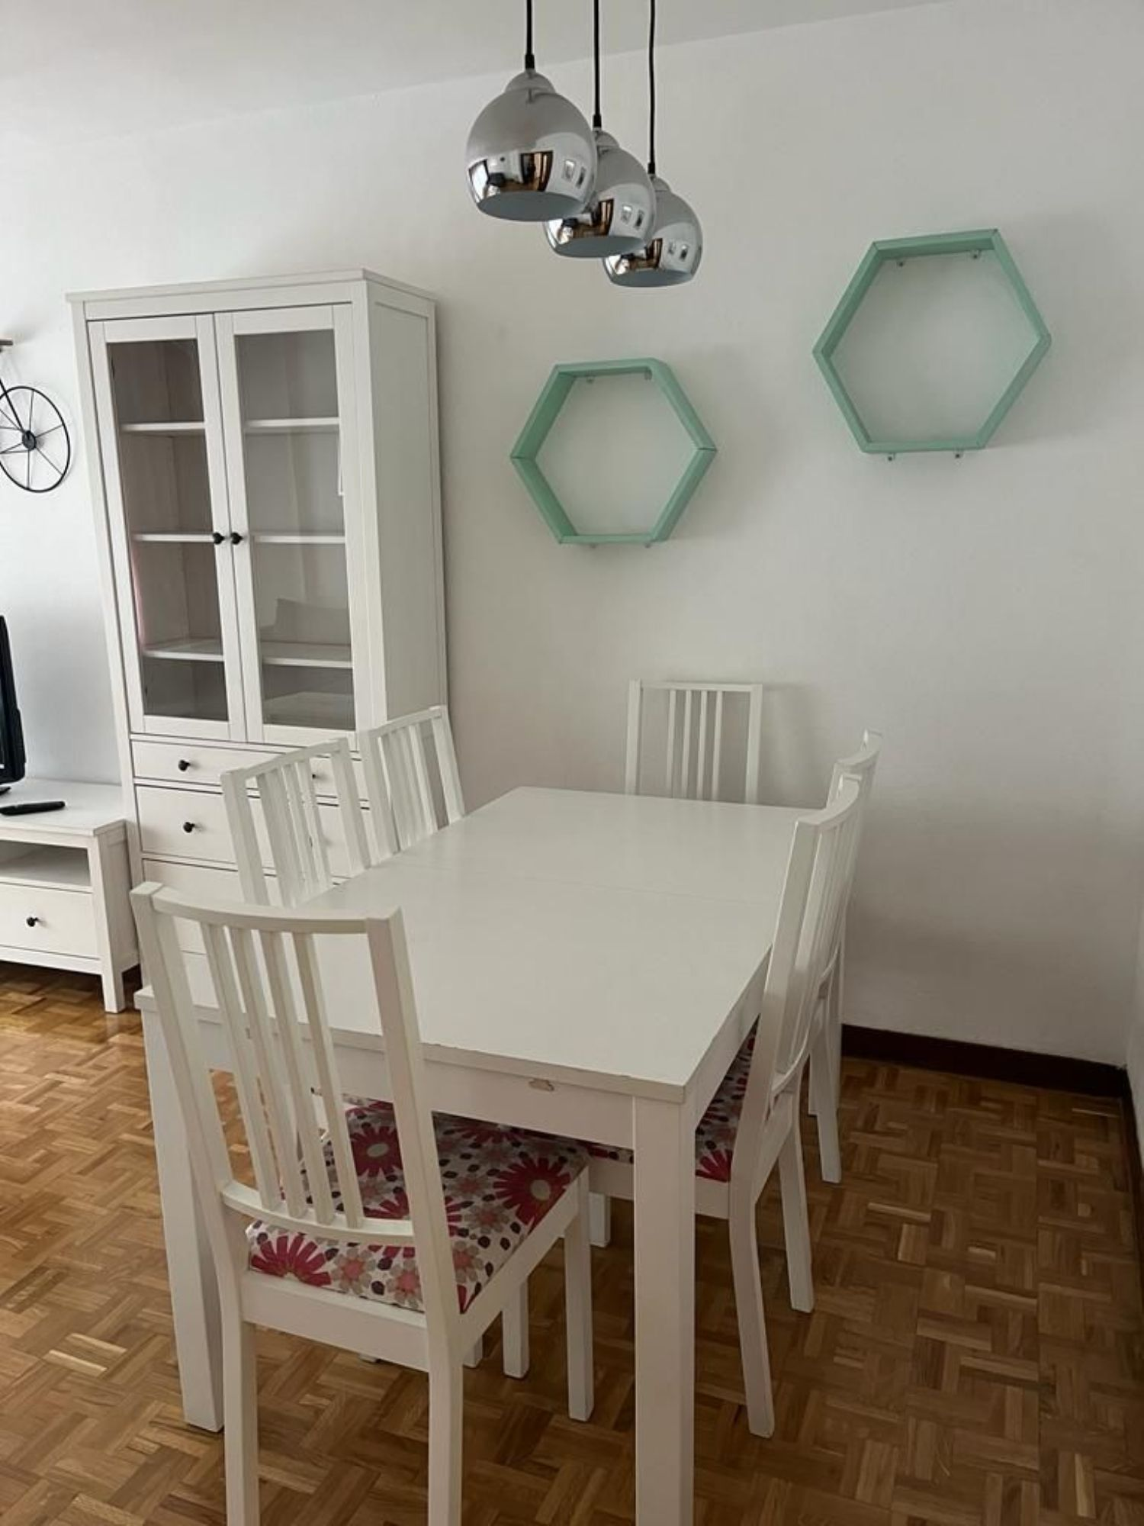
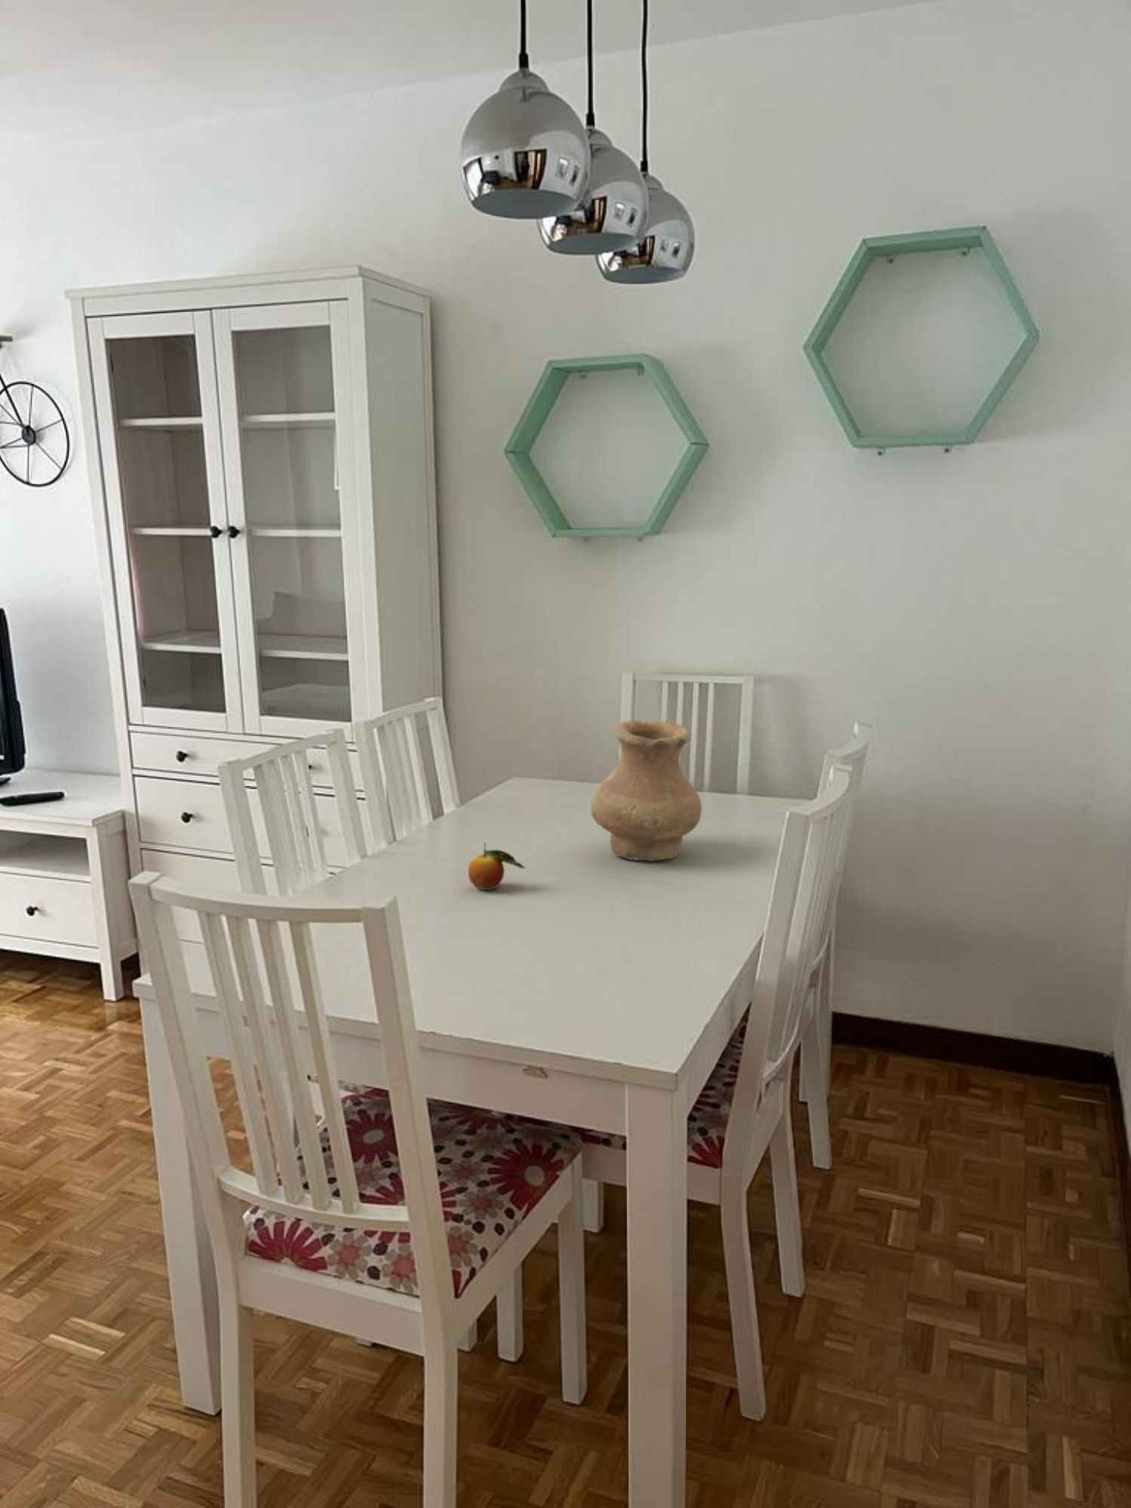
+ fruit [467,842,526,891]
+ vase [589,720,703,862]
